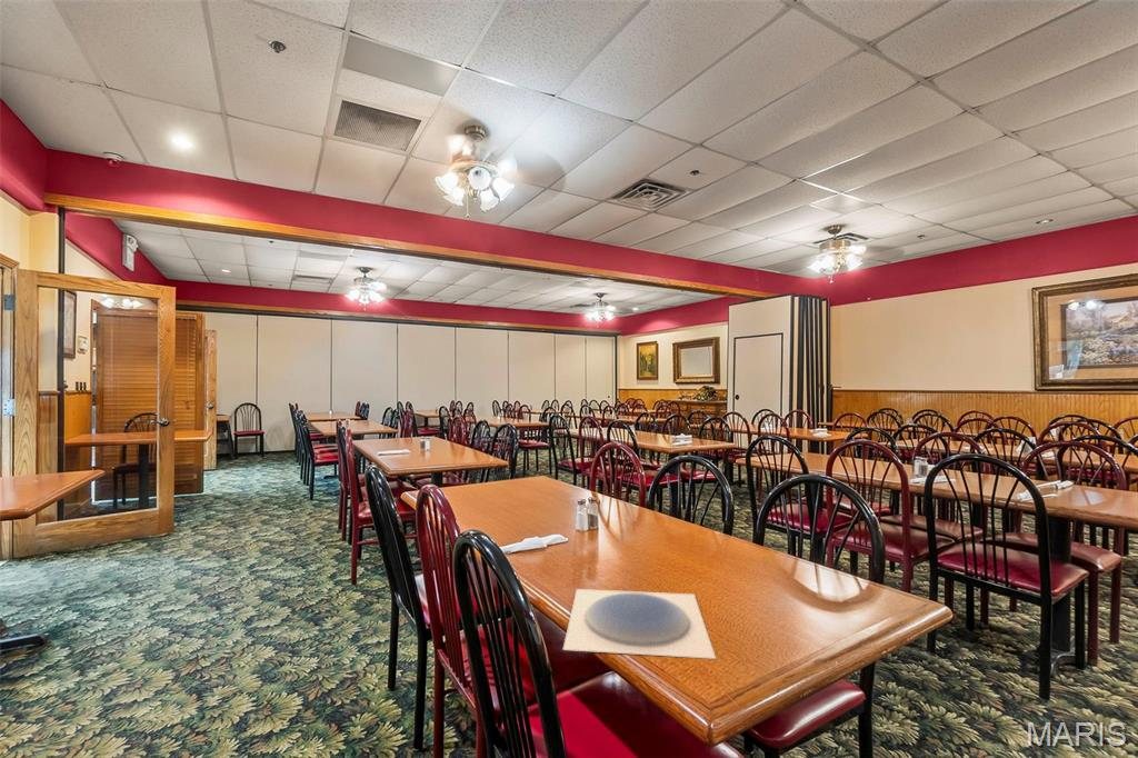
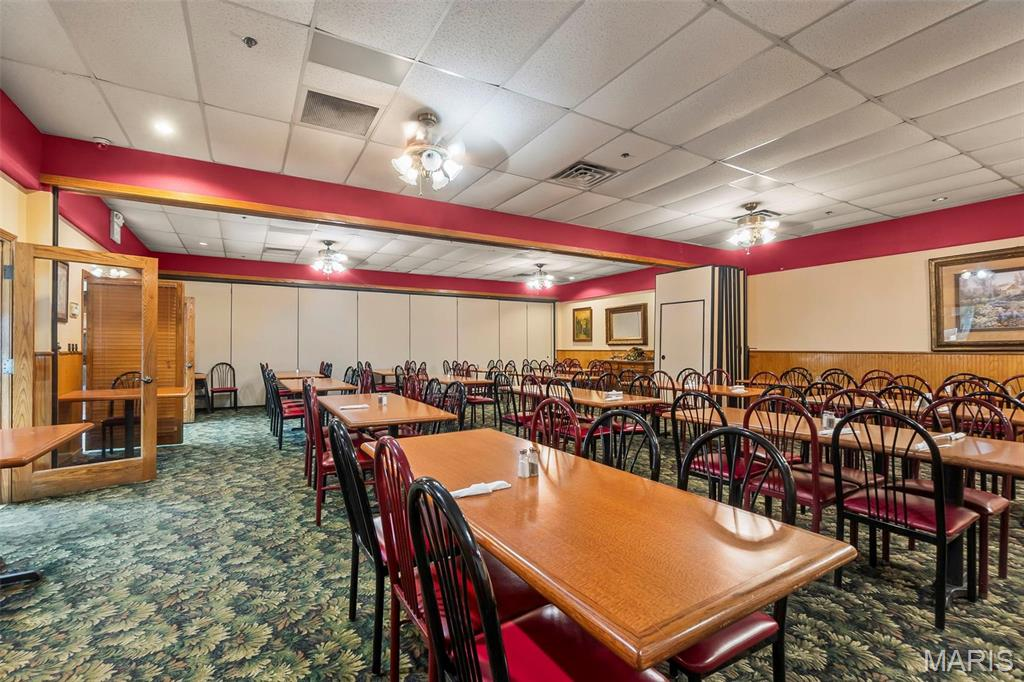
- plate [561,588,717,660]
